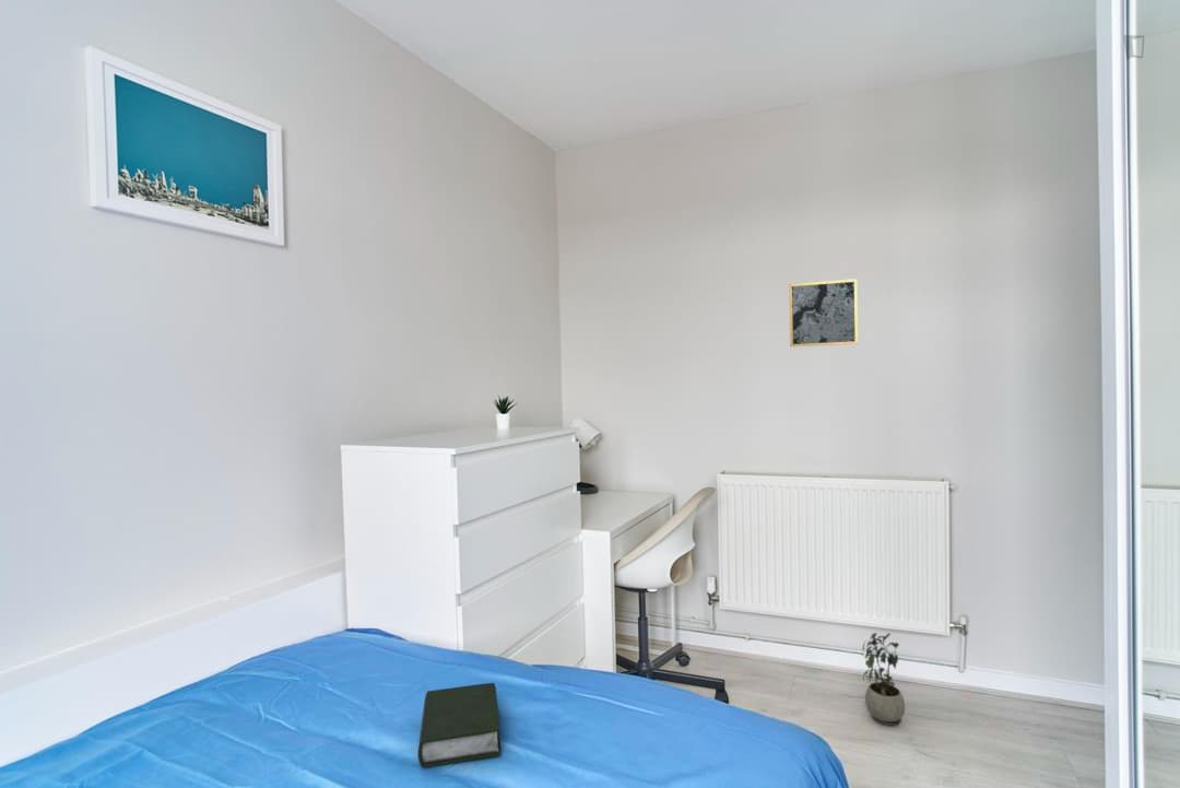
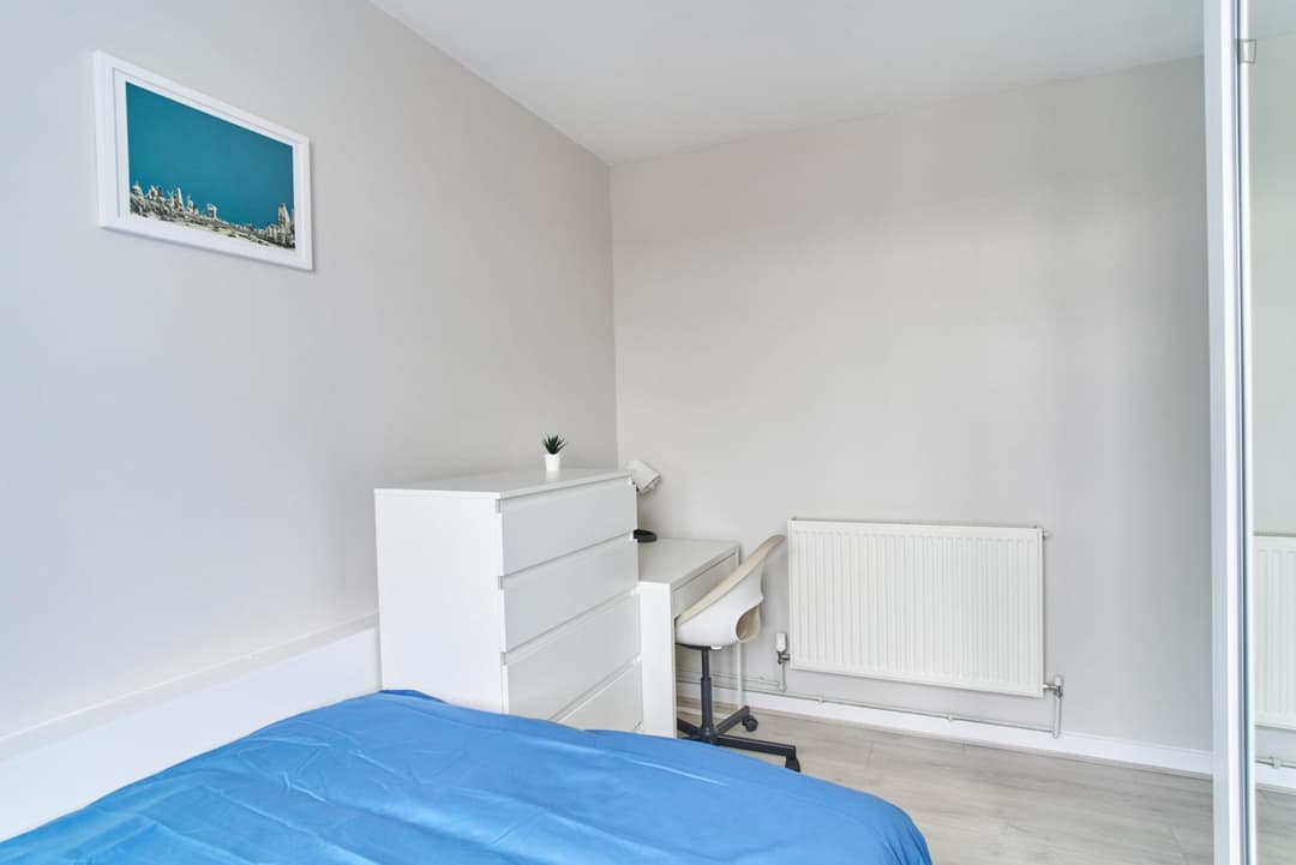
- wall art [788,278,859,348]
- potted plant [862,632,906,727]
- book [417,682,502,768]
